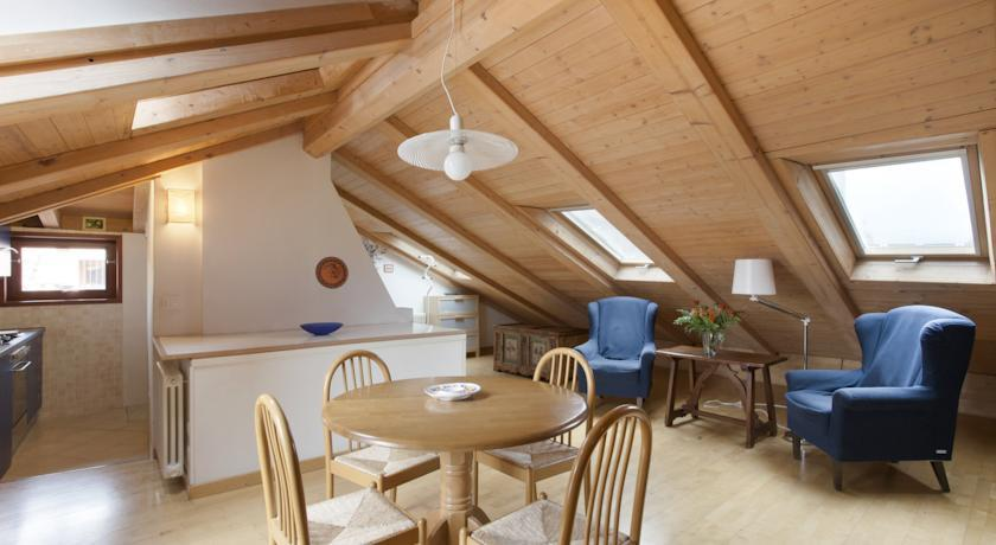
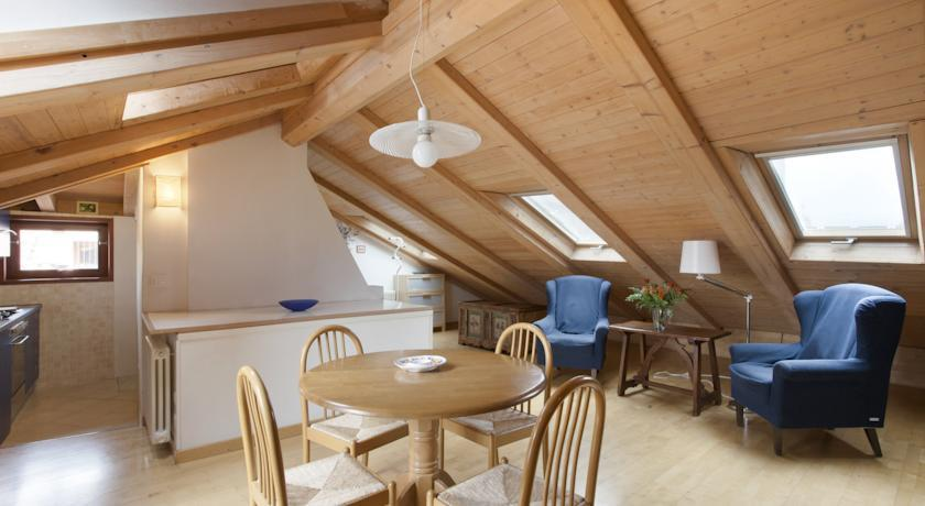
- decorative plate [314,256,350,290]
